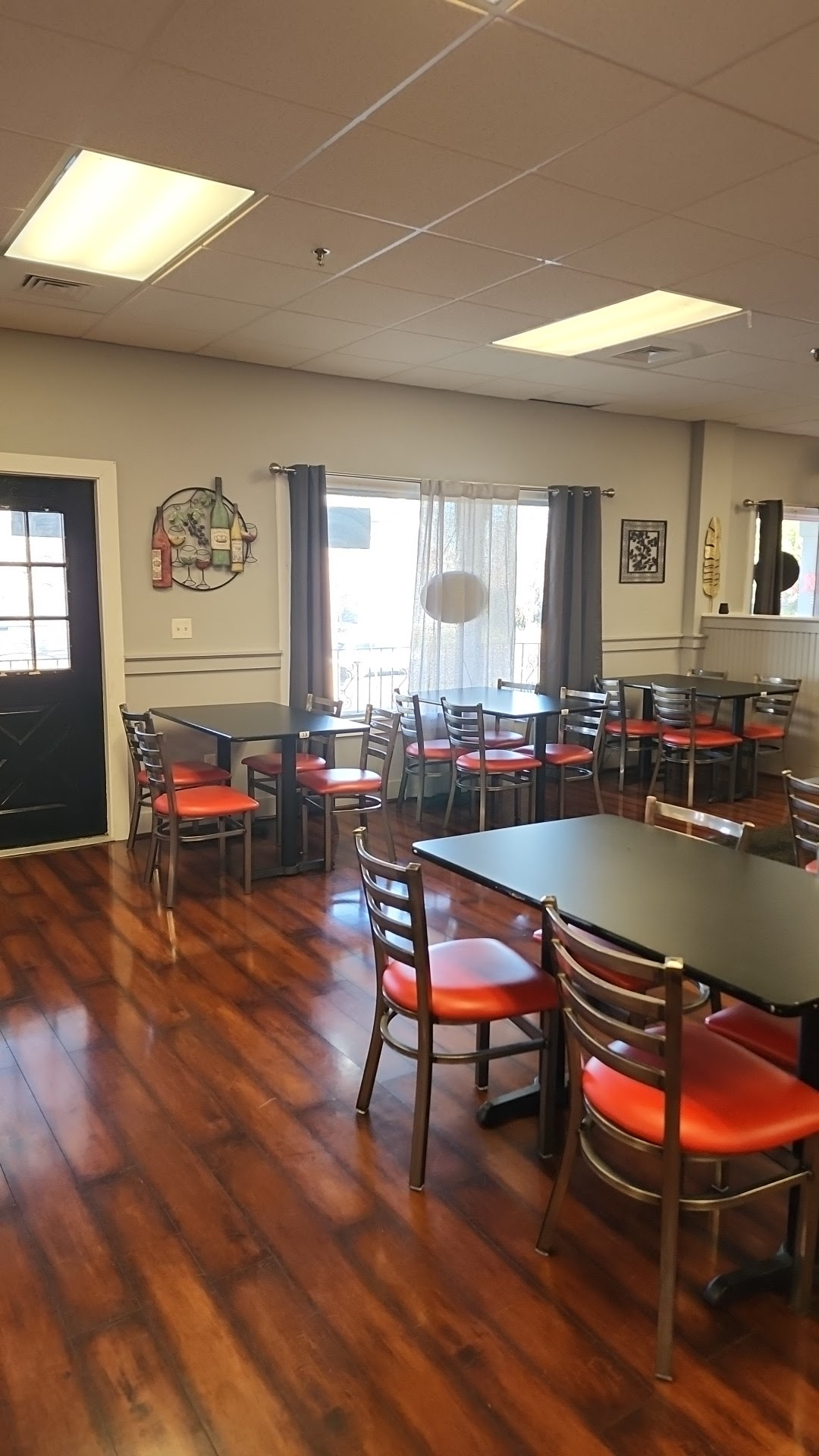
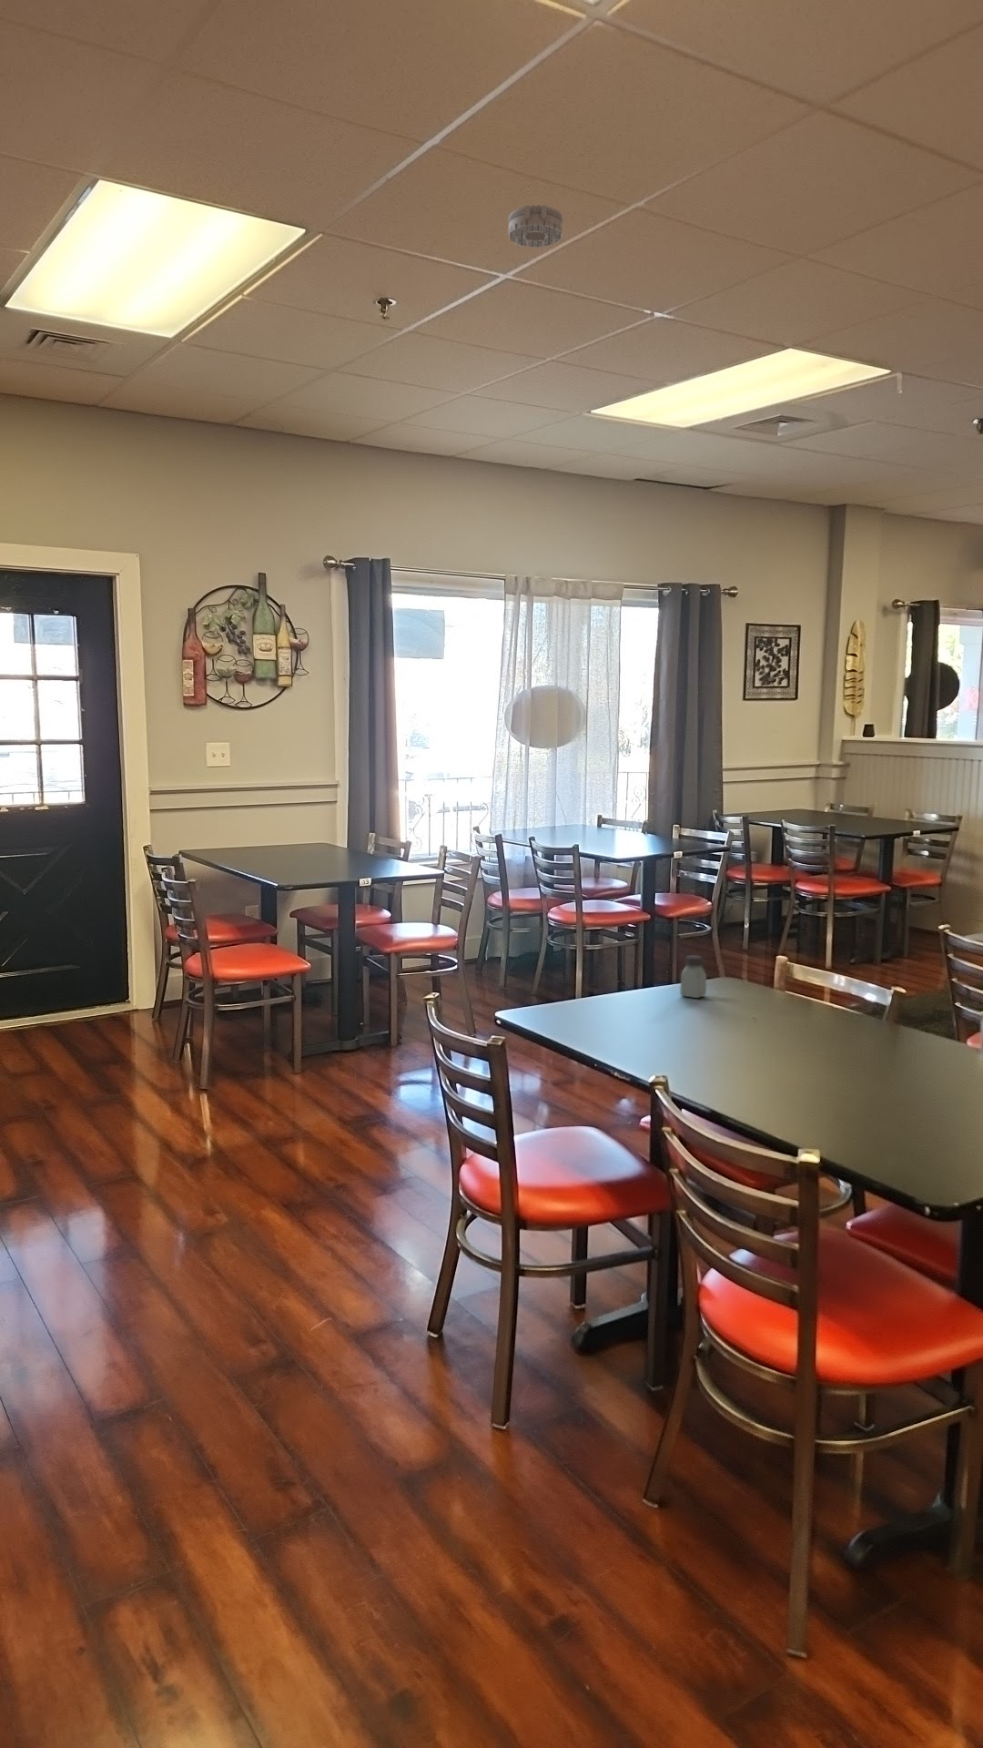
+ smoke detector [508,204,563,249]
+ saltshaker [679,954,707,999]
